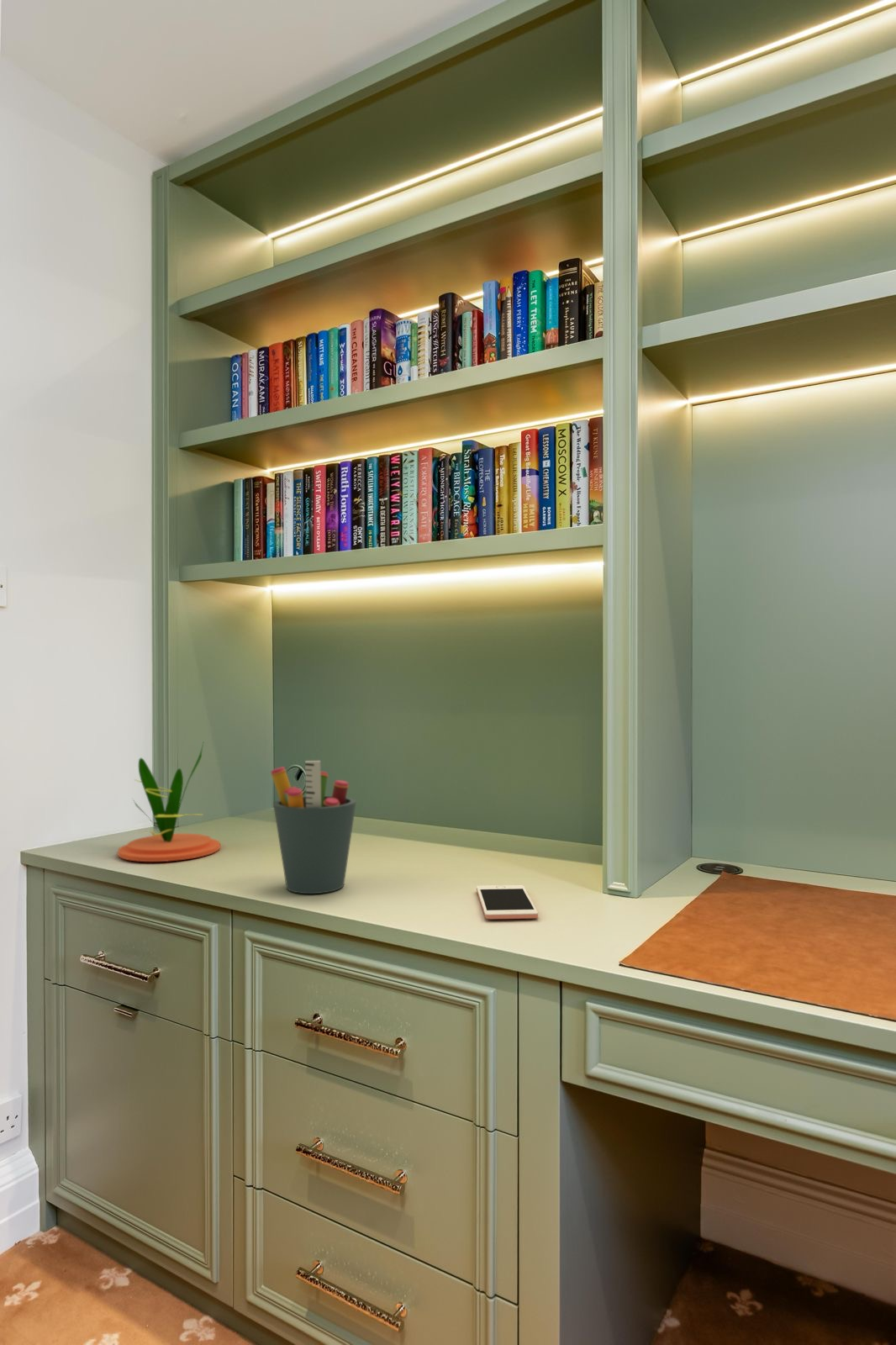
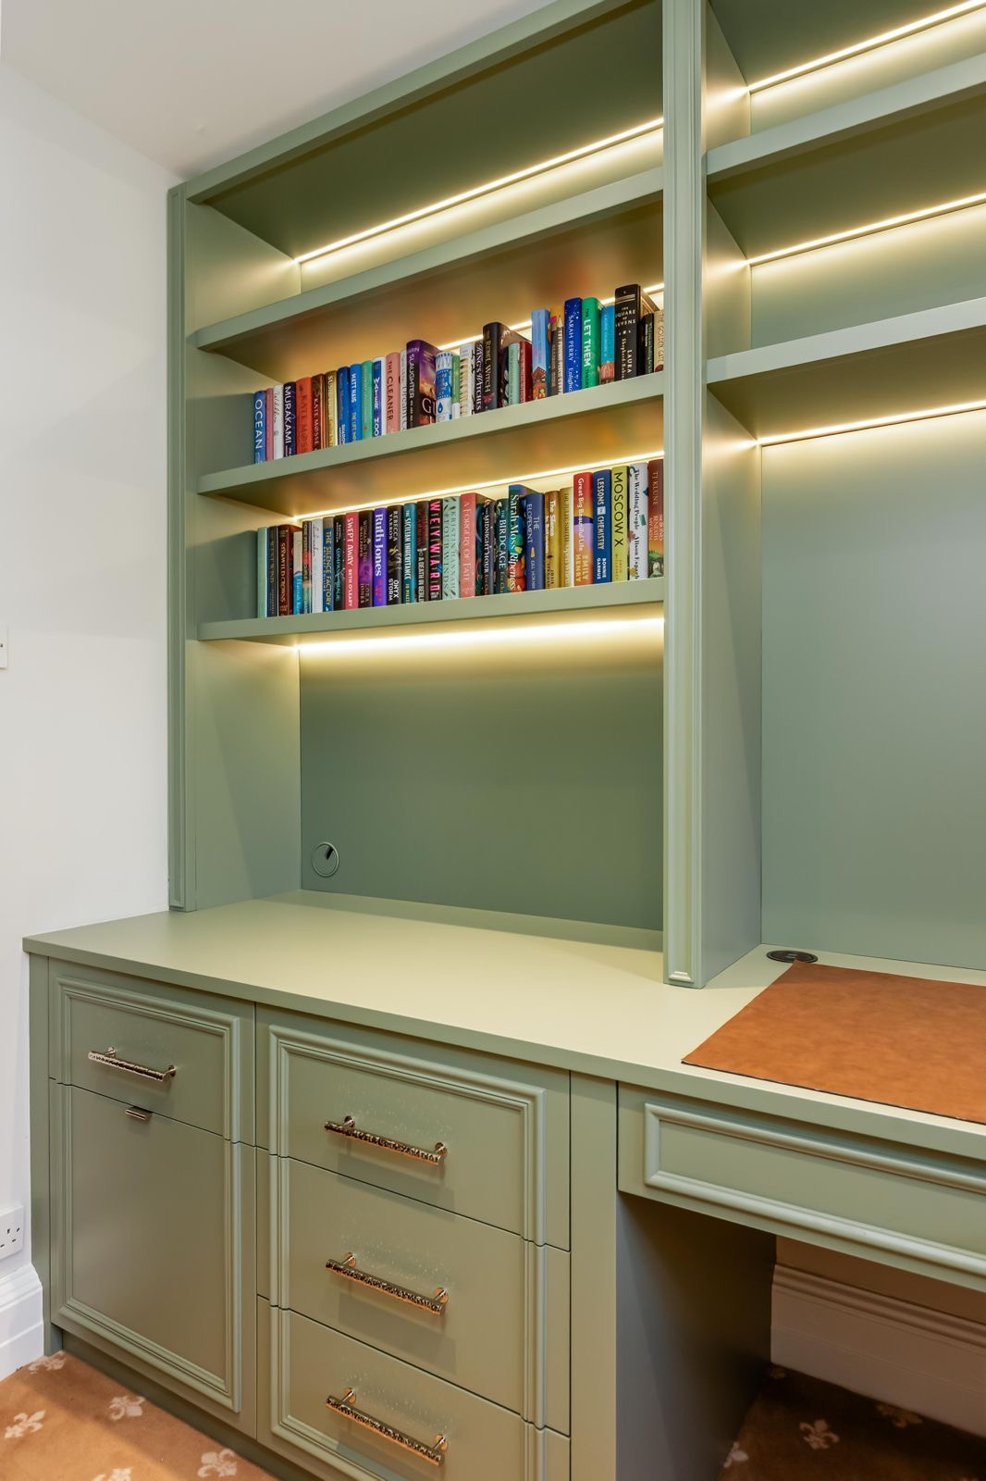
- cell phone [476,884,539,920]
- pen holder [270,760,357,894]
- plant [117,742,221,862]
